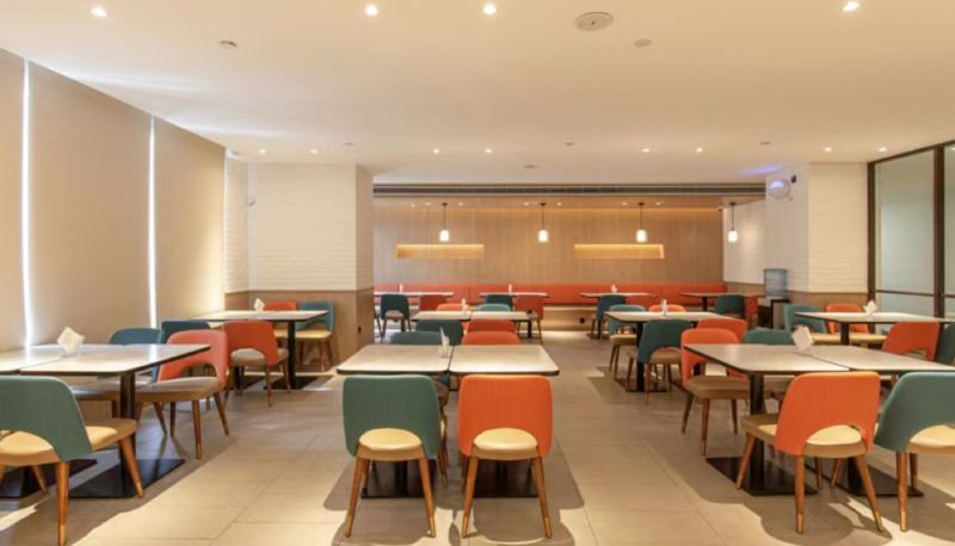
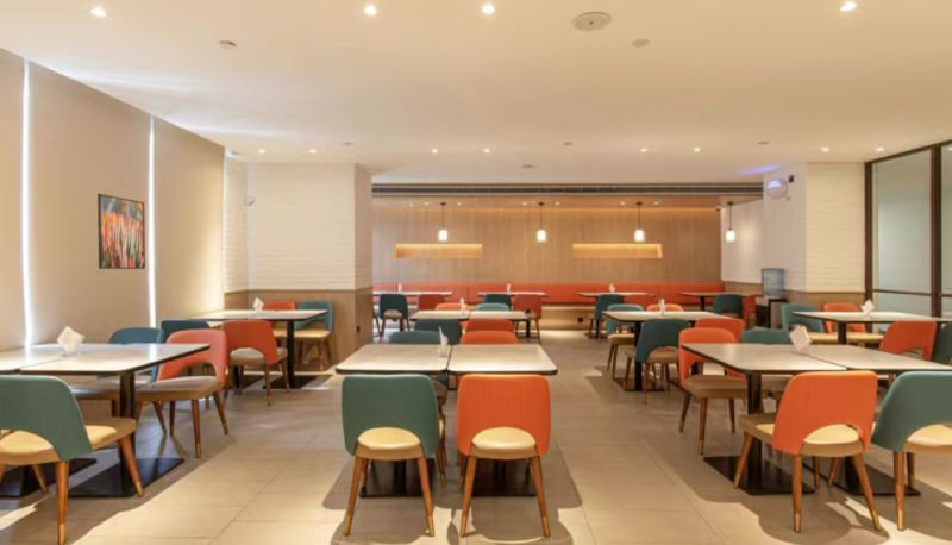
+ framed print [96,193,146,270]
